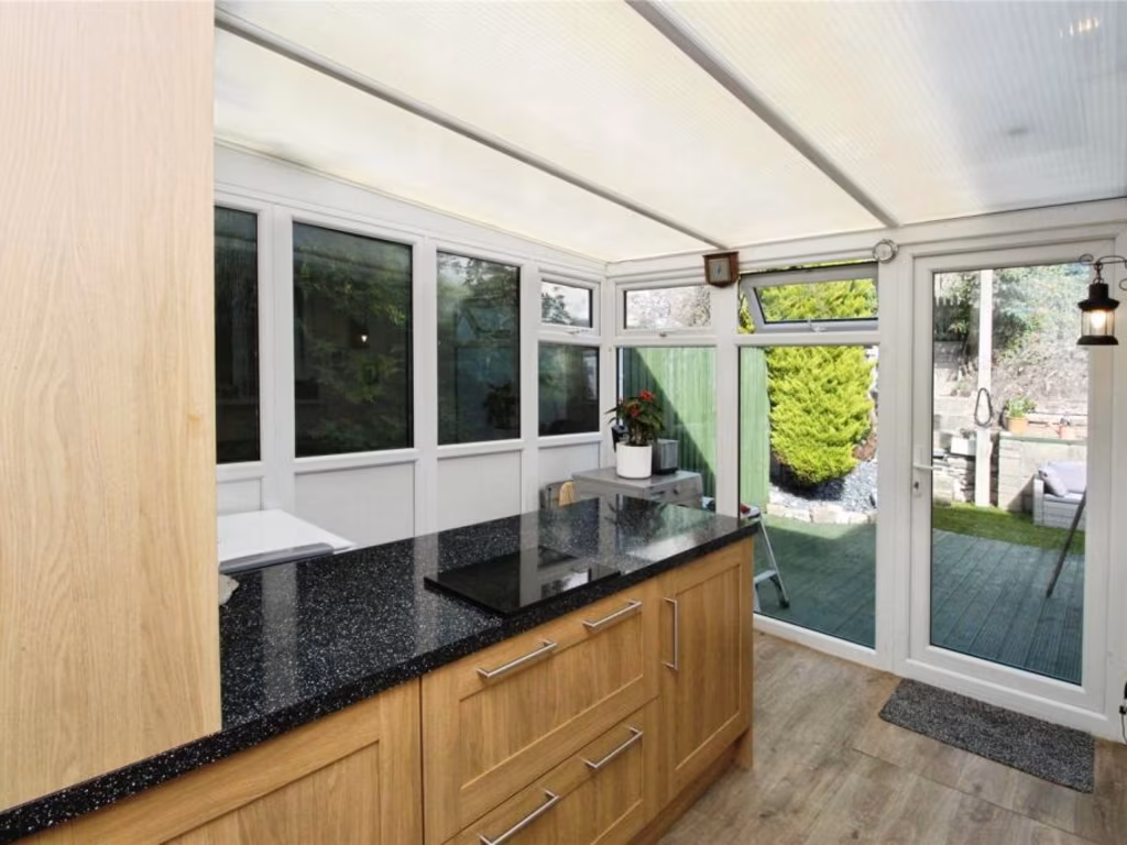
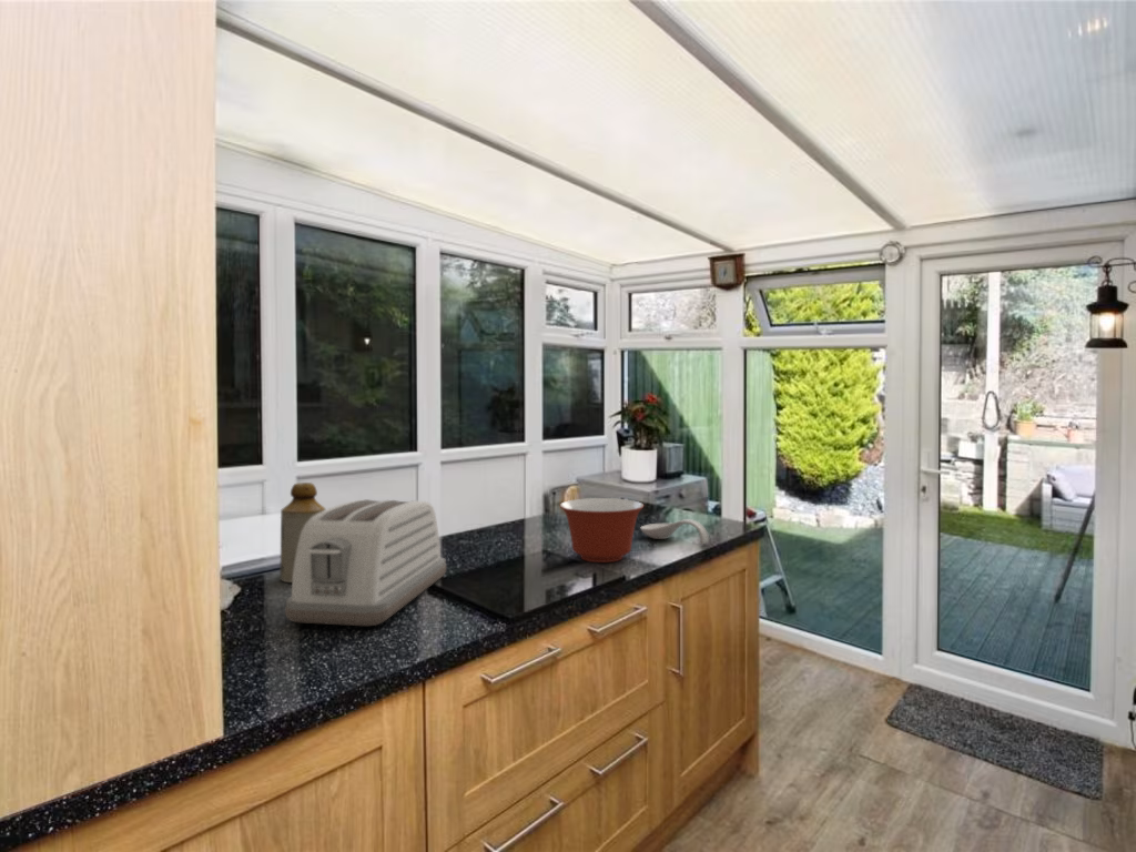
+ toaster [284,498,447,627]
+ mixing bowl [559,497,645,564]
+ bottle [278,481,326,584]
+ spoon rest [639,518,710,546]
